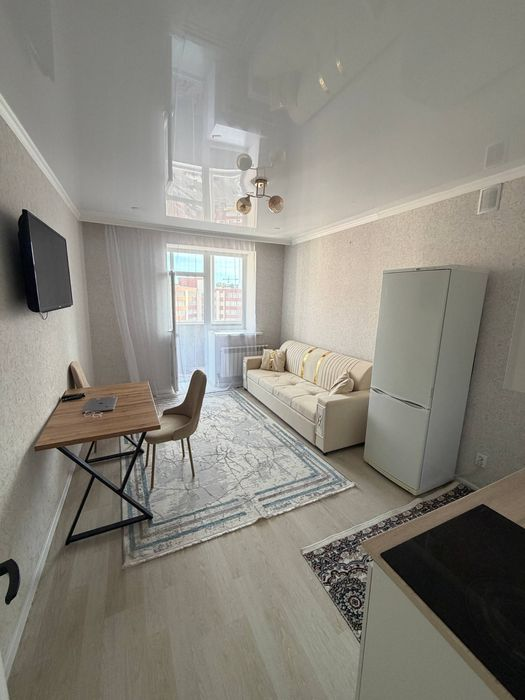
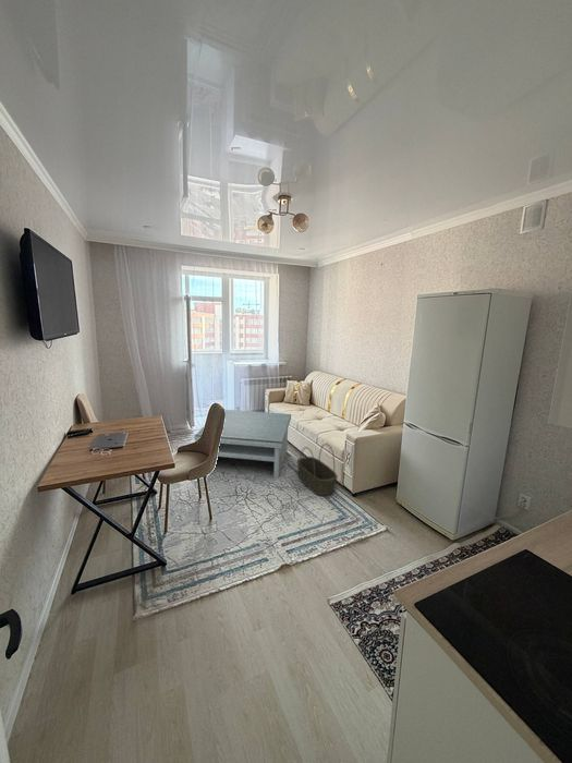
+ coffee table [194,409,292,479]
+ basket [296,443,339,497]
